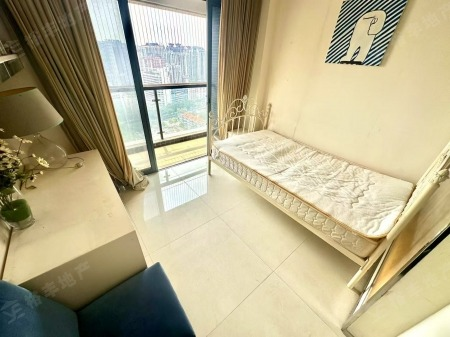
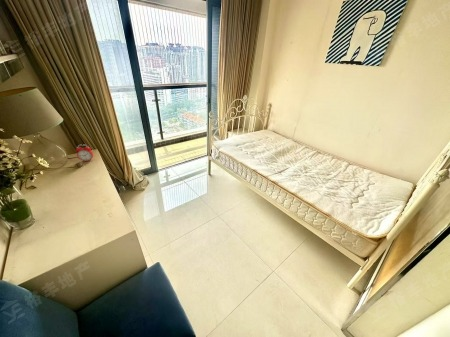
+ alarm clock [75,144,94,162]
